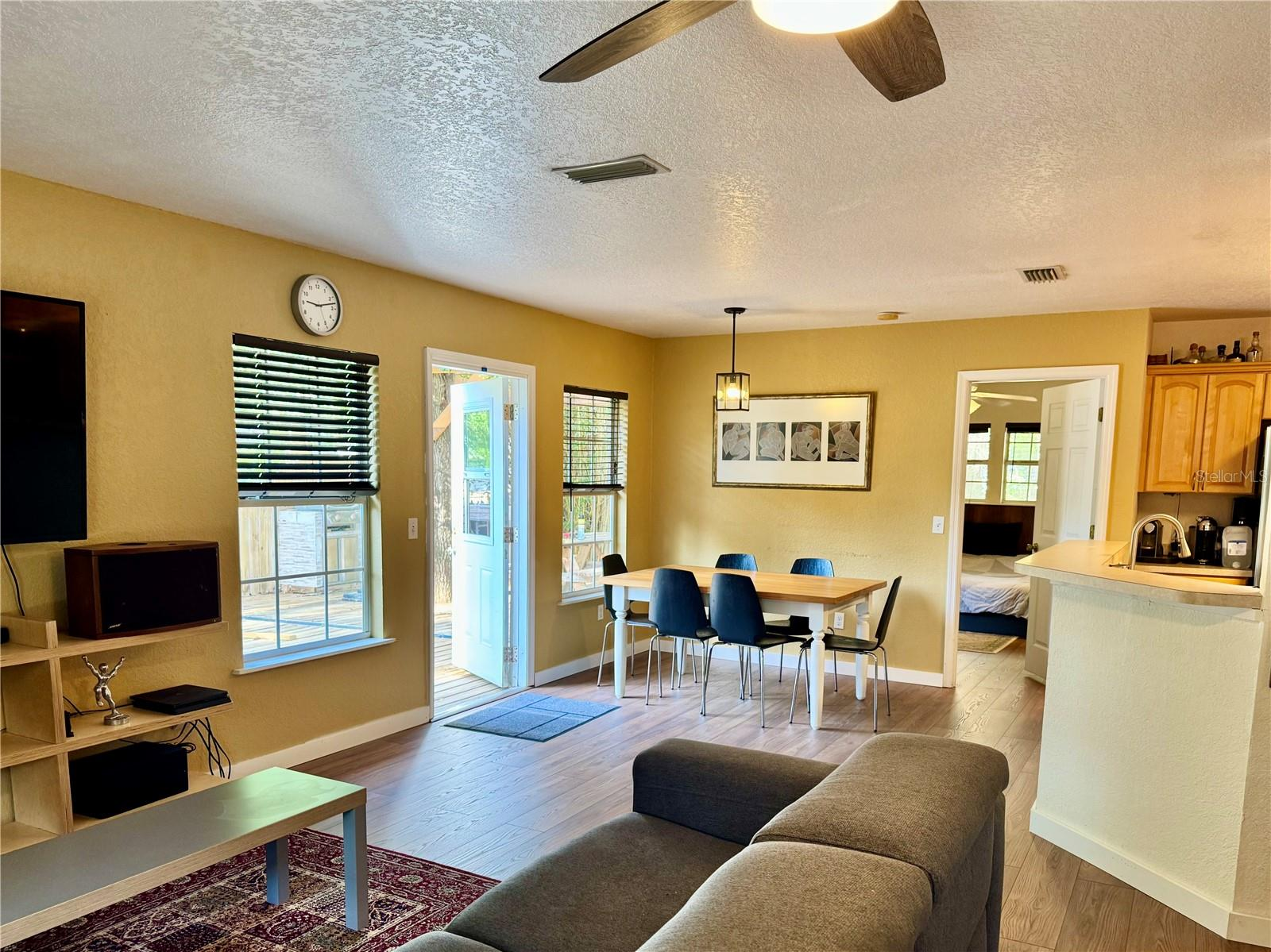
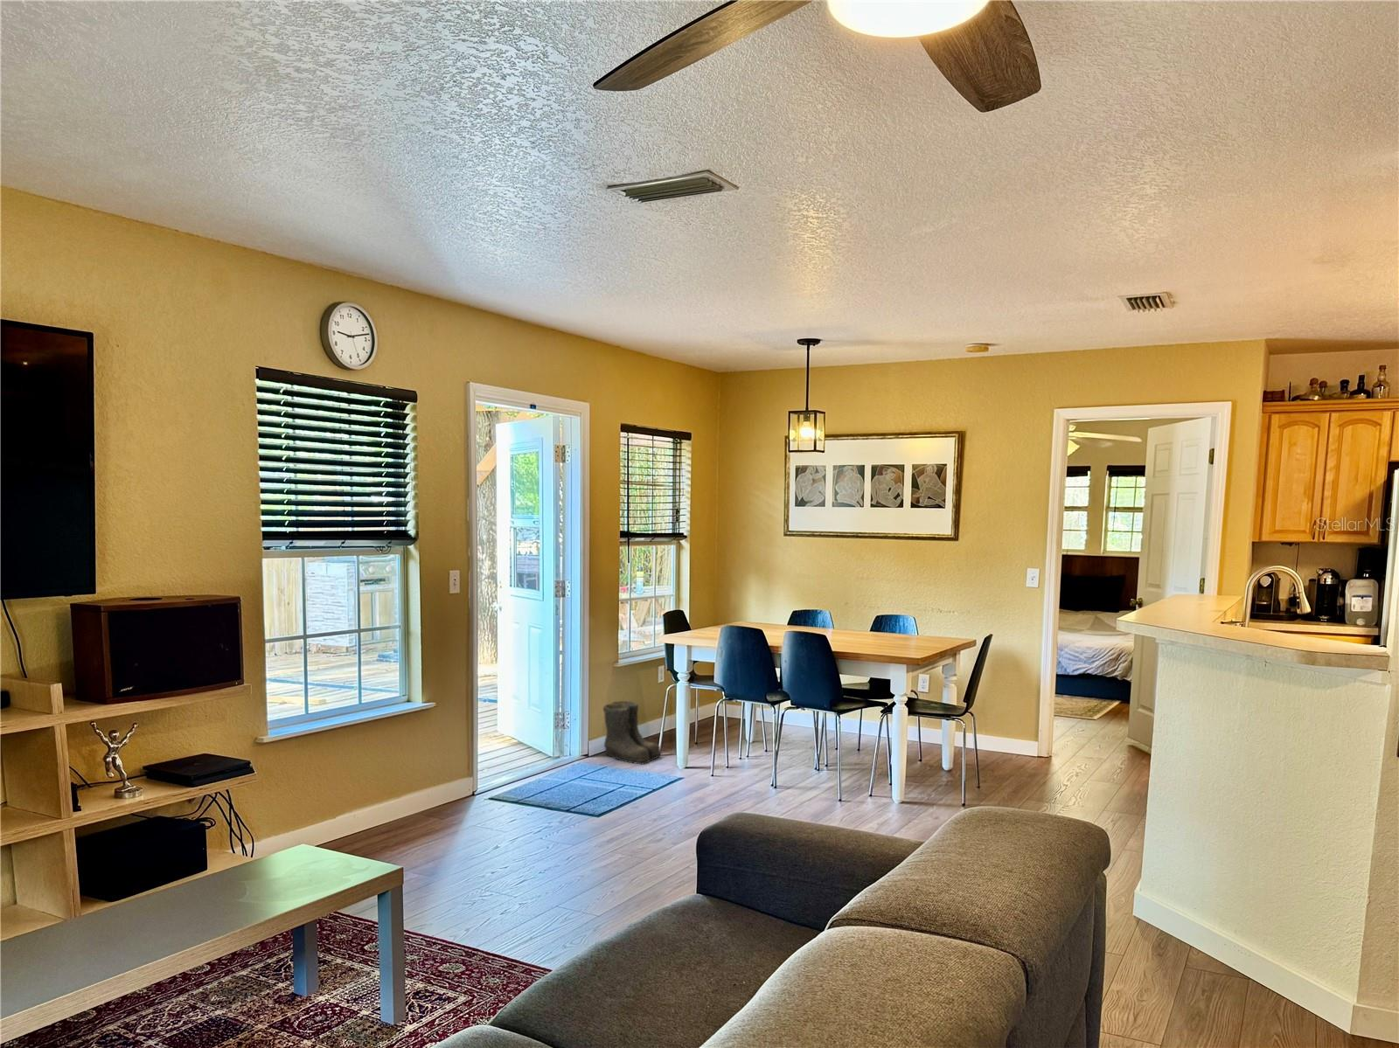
+ boots [602,699,664,765]
